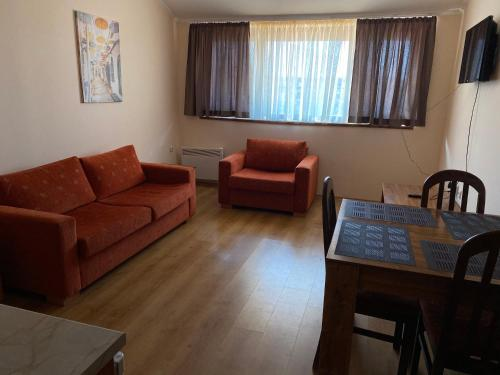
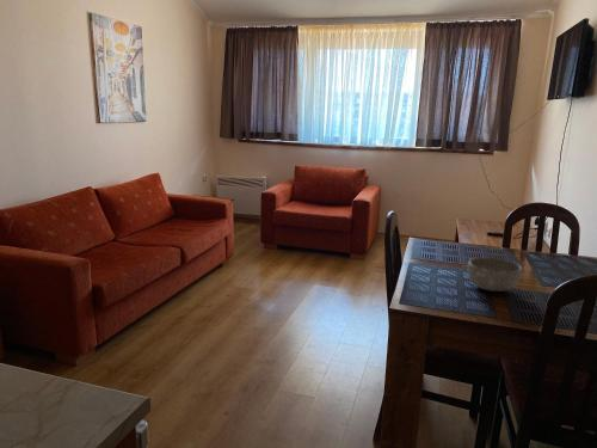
+ bowl [466,256,523,293]
